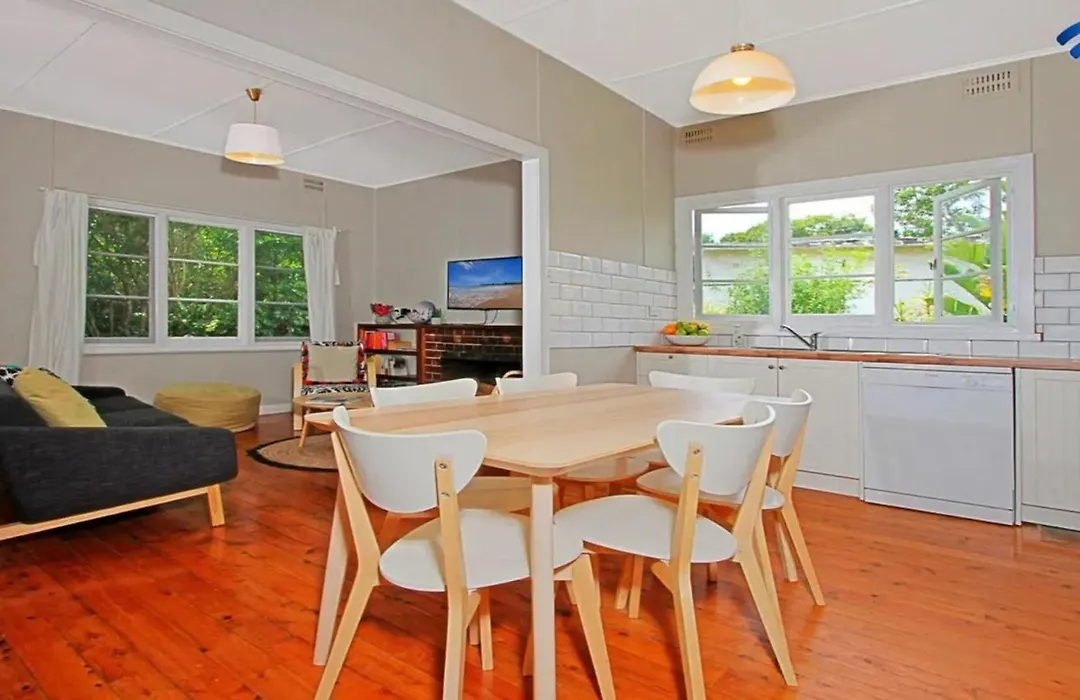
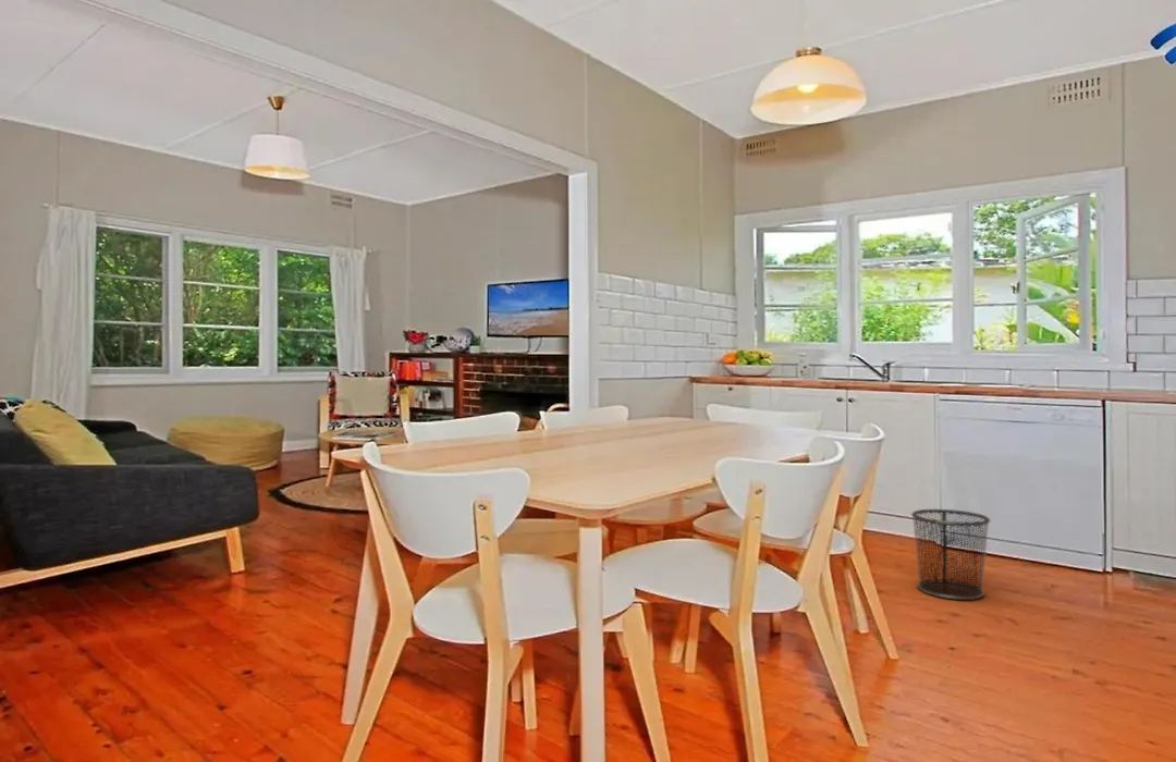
+ waste bin [910,508,992,601]
